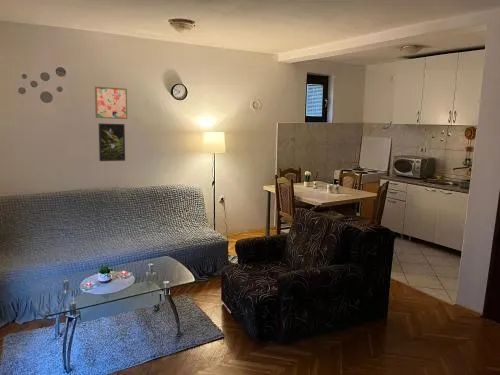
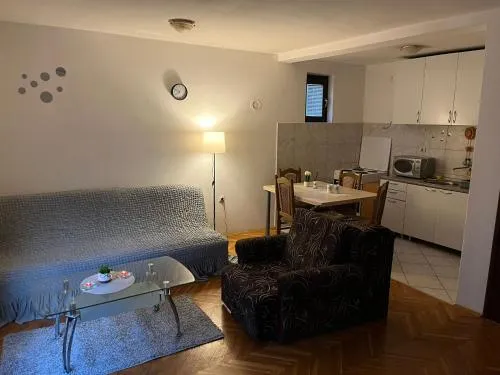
- wall art [94,85,128,120]
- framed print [98,122,126,162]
